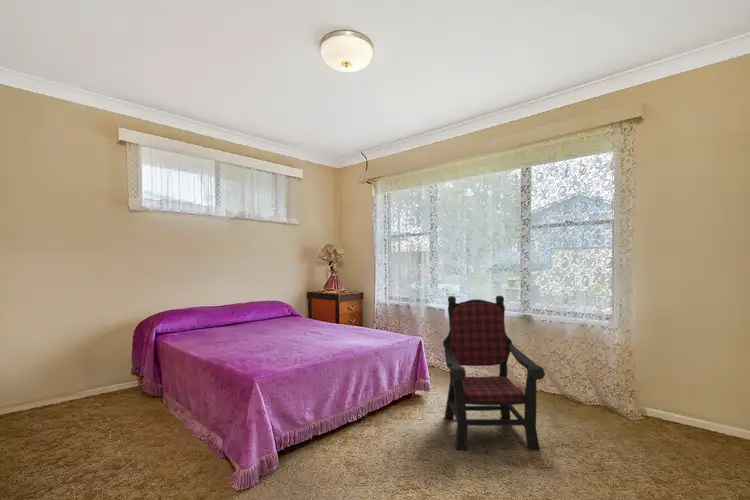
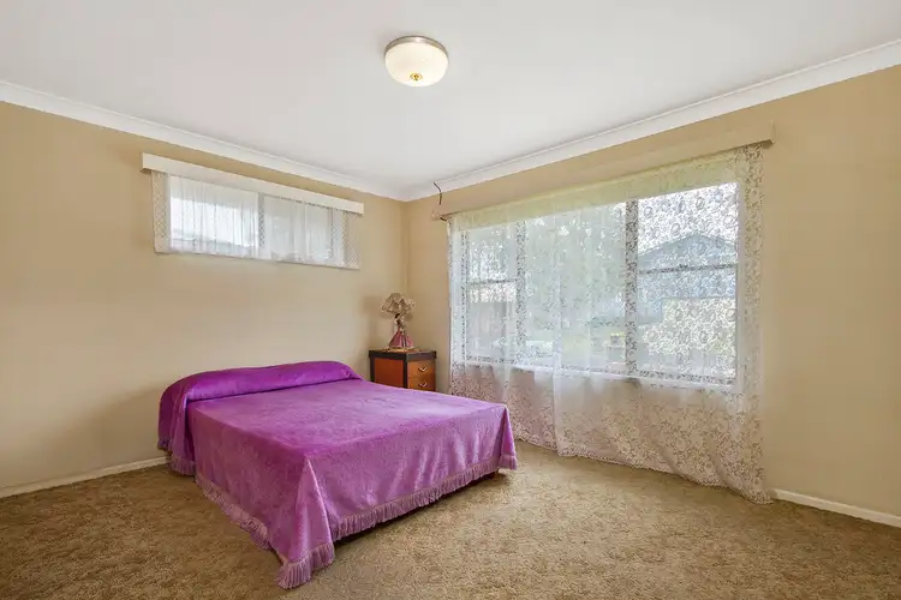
- armchair [442,294,546,451]
